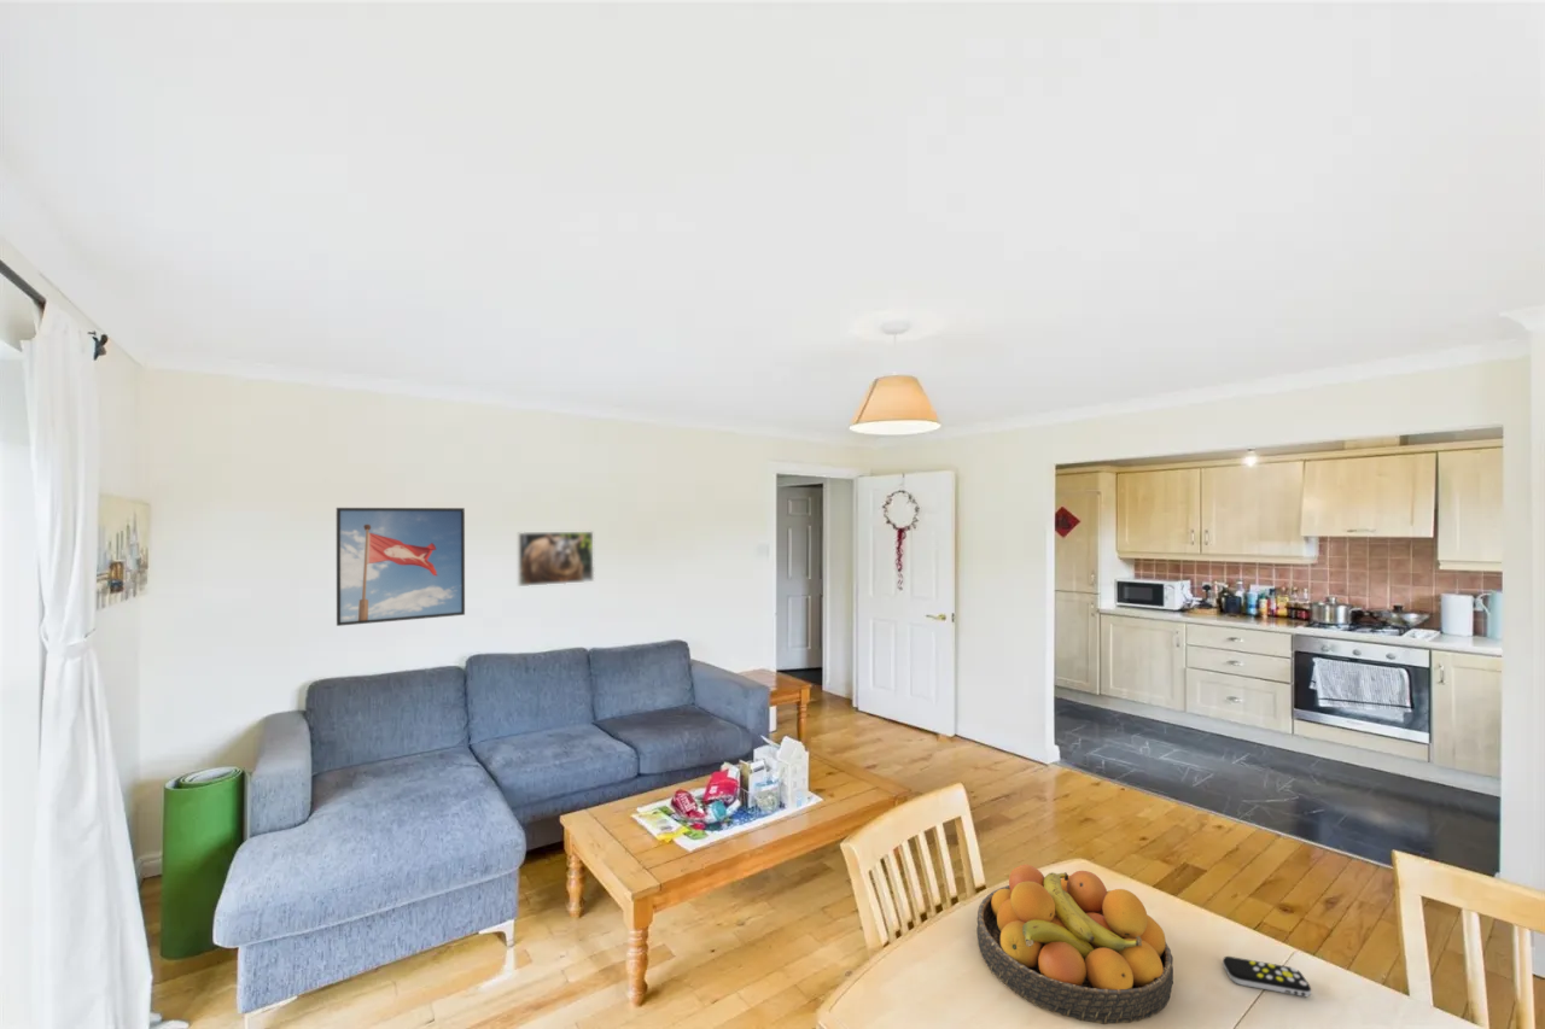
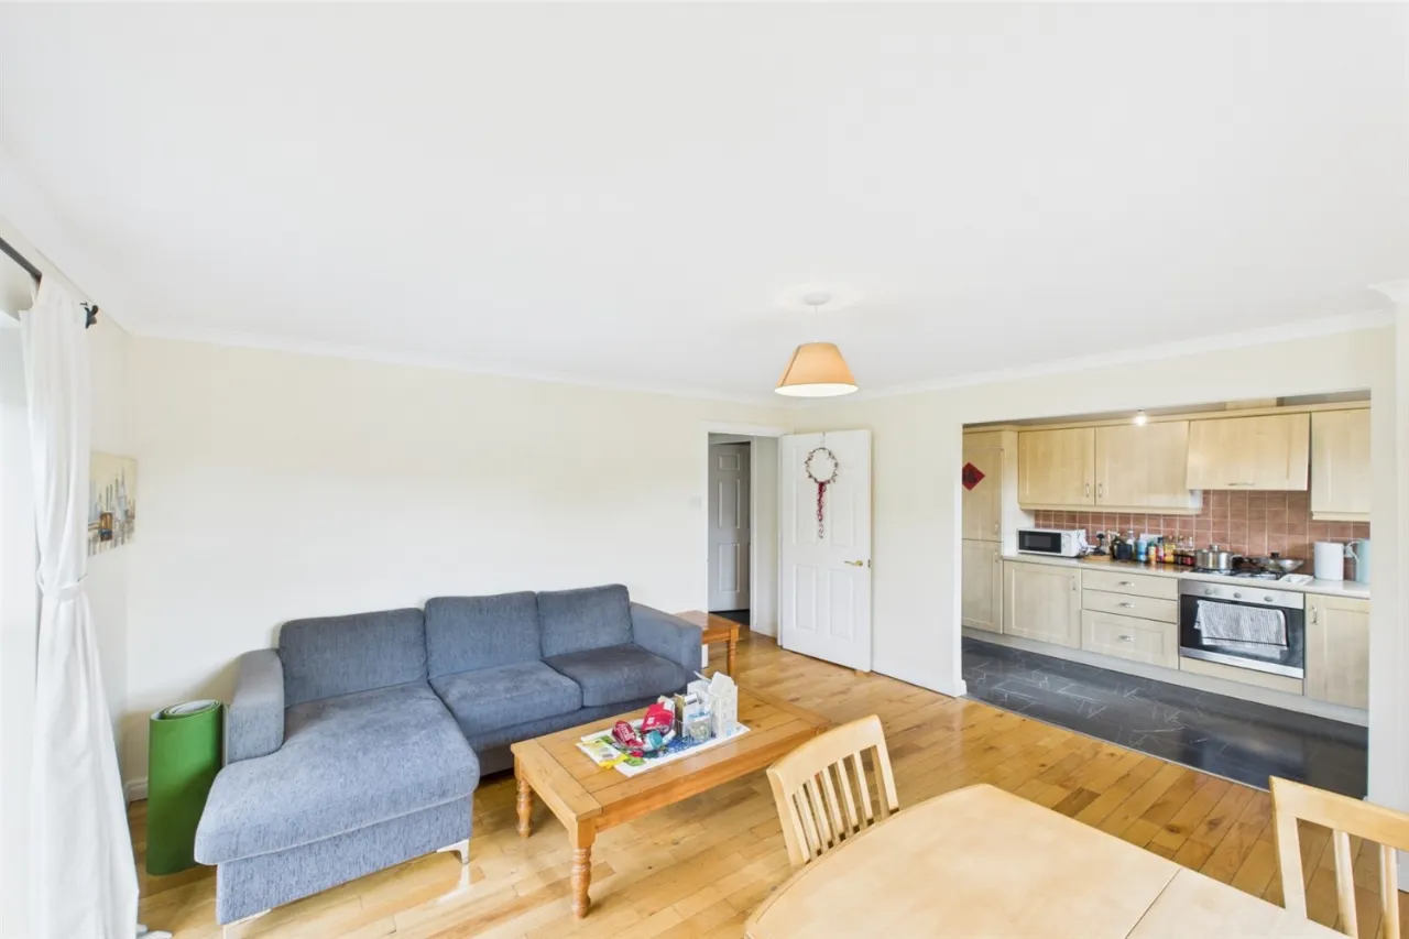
- remote control [1222,955,1312,998]
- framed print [517,531,595,587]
- fruit bowl [976,864,1174,1025]
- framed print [336,507,466,627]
